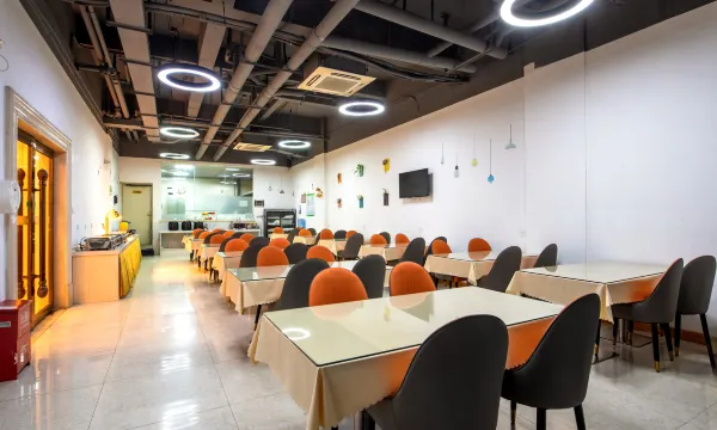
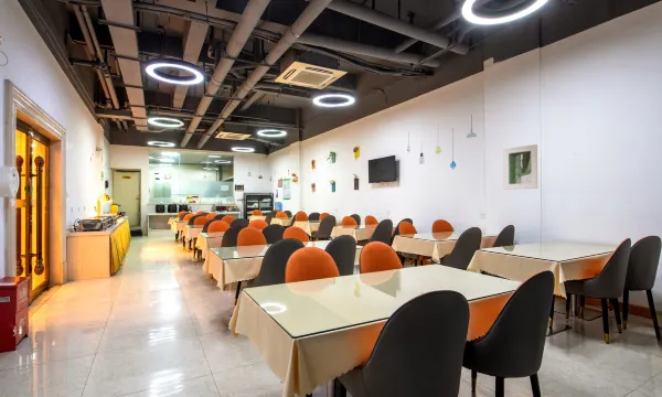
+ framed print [502,143,538,191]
